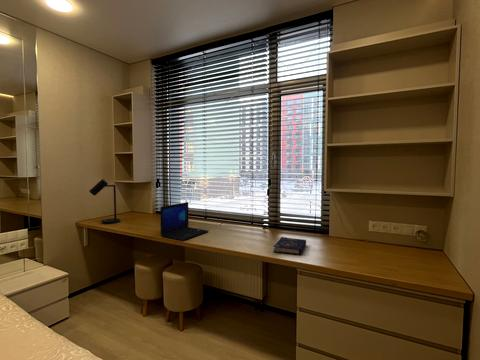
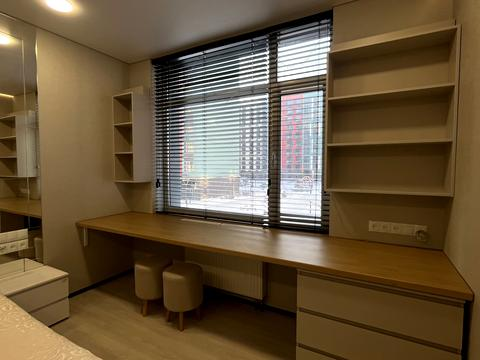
- desk lamp [88,178,121,225]
- laptop [160,201,210,242]
- book [272,236,307,256]
